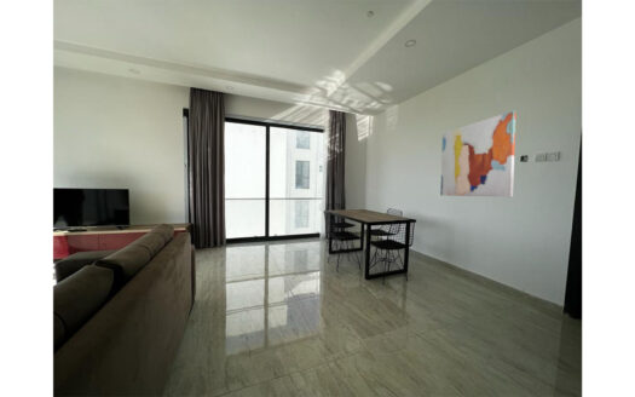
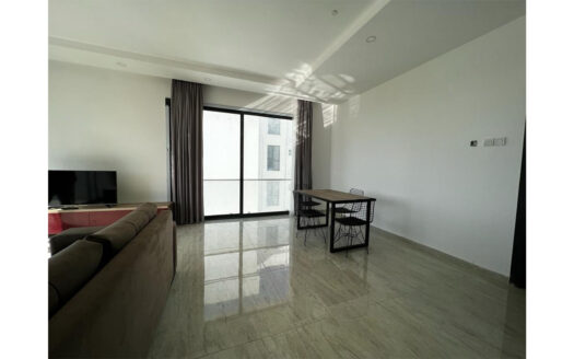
- wall art [439,110,518,198]
